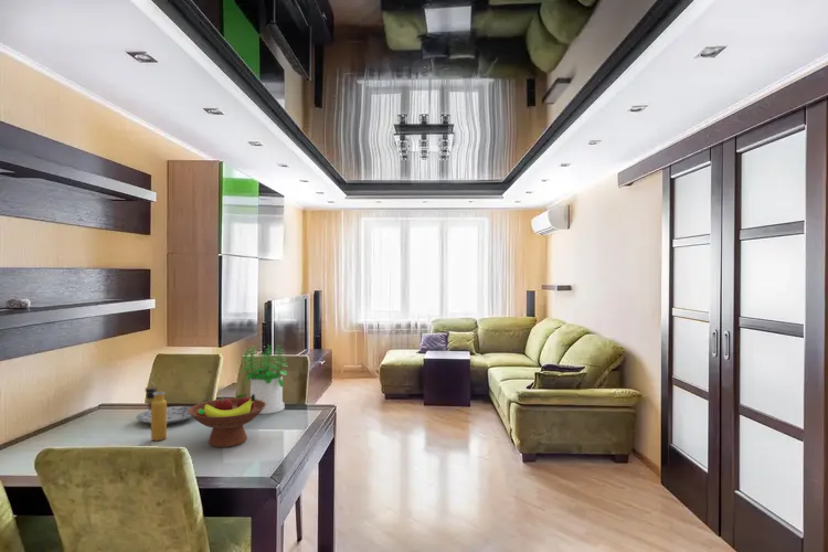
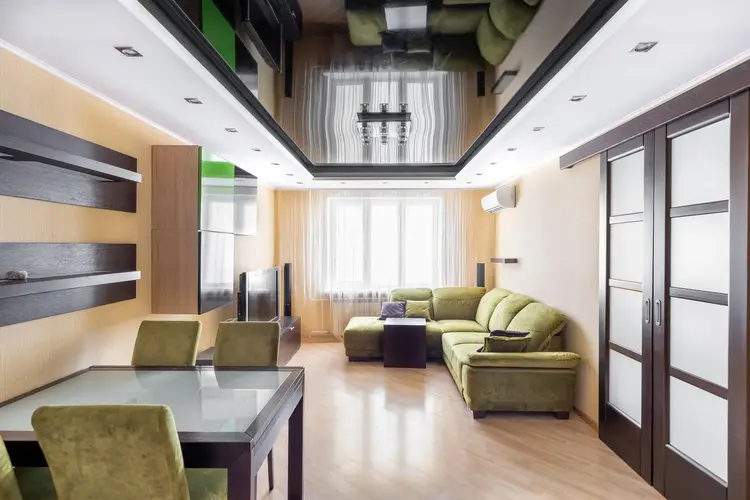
- potted plant [237,343,289,415]
- water bottle [145,380,168,442]
- fruit bowl [188,393,266,448]
- plate [136,405,193,425]
